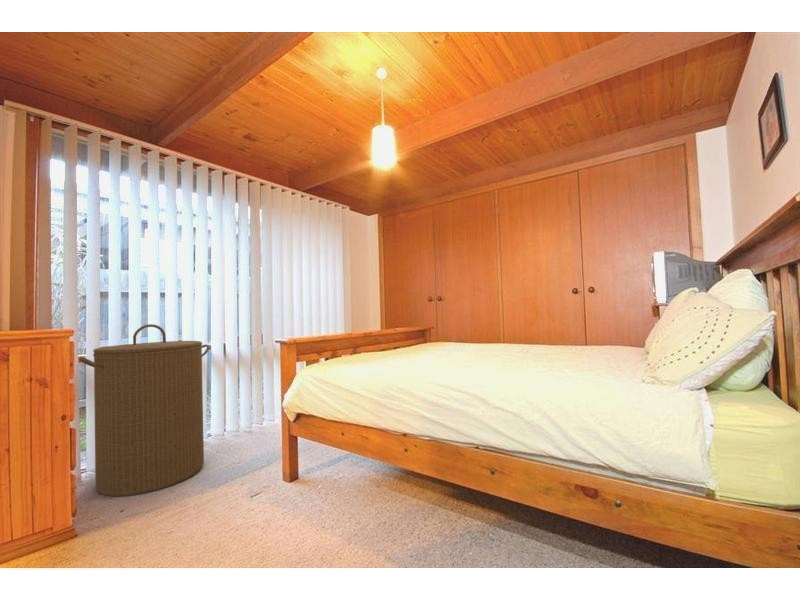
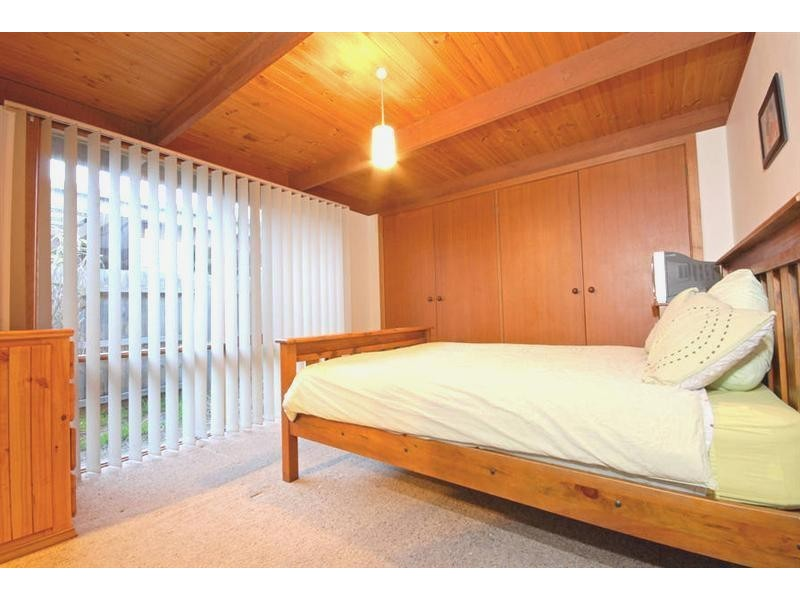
- laundry hamper [78,323,210,497]
